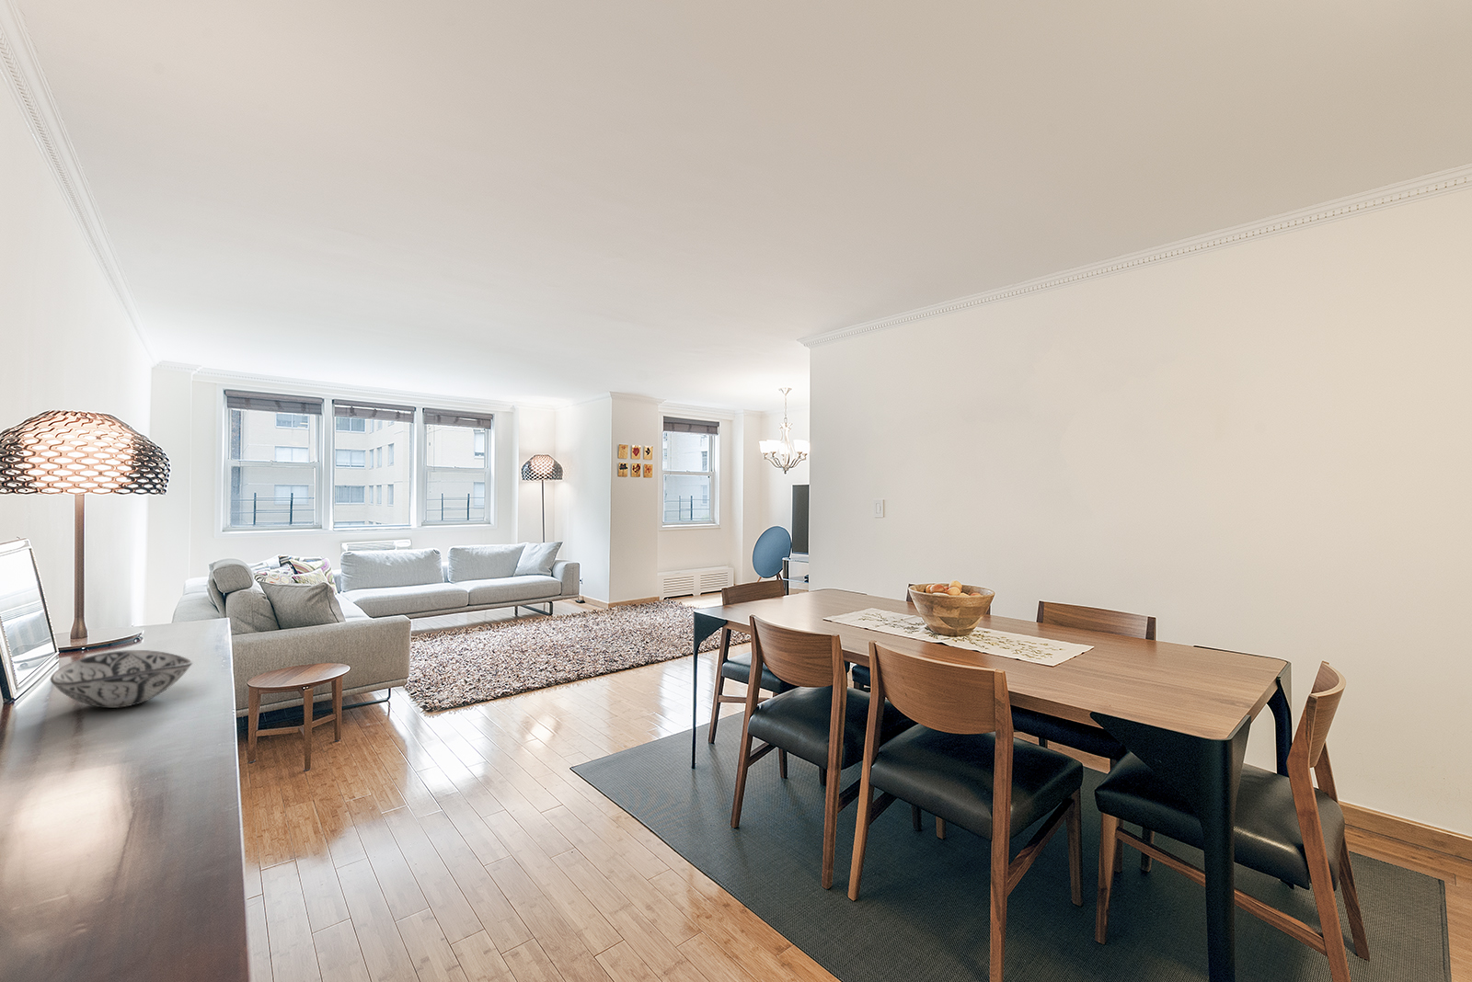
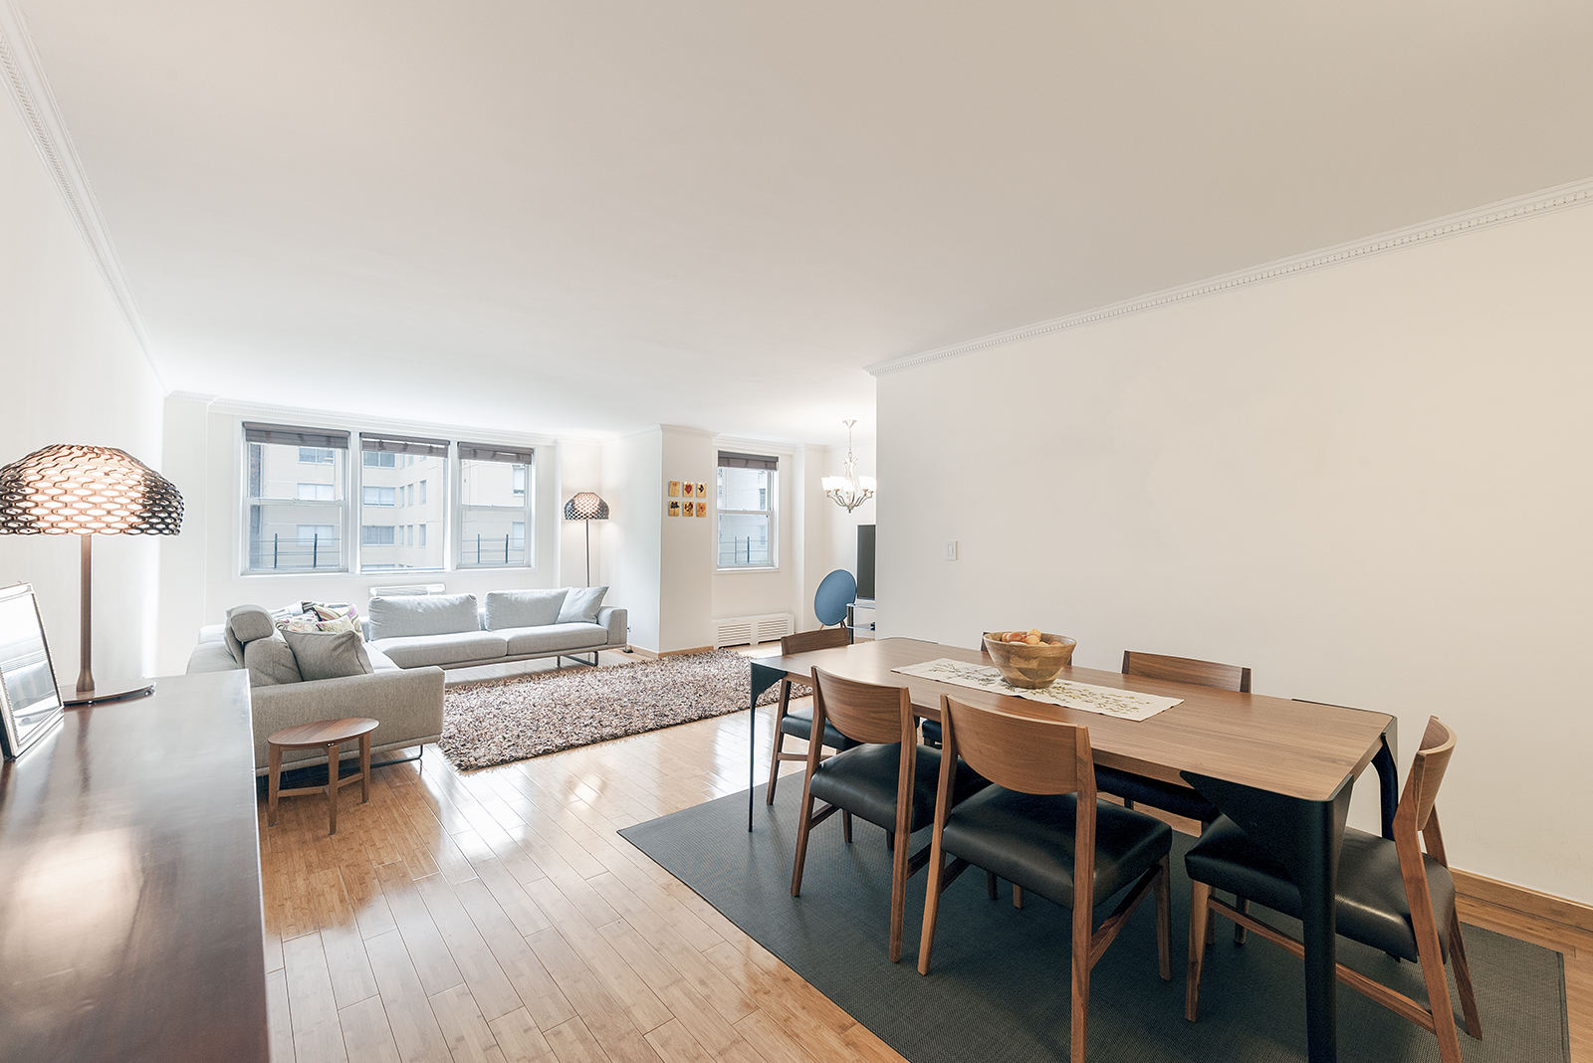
- decorative bowl [49,649,194,709]
